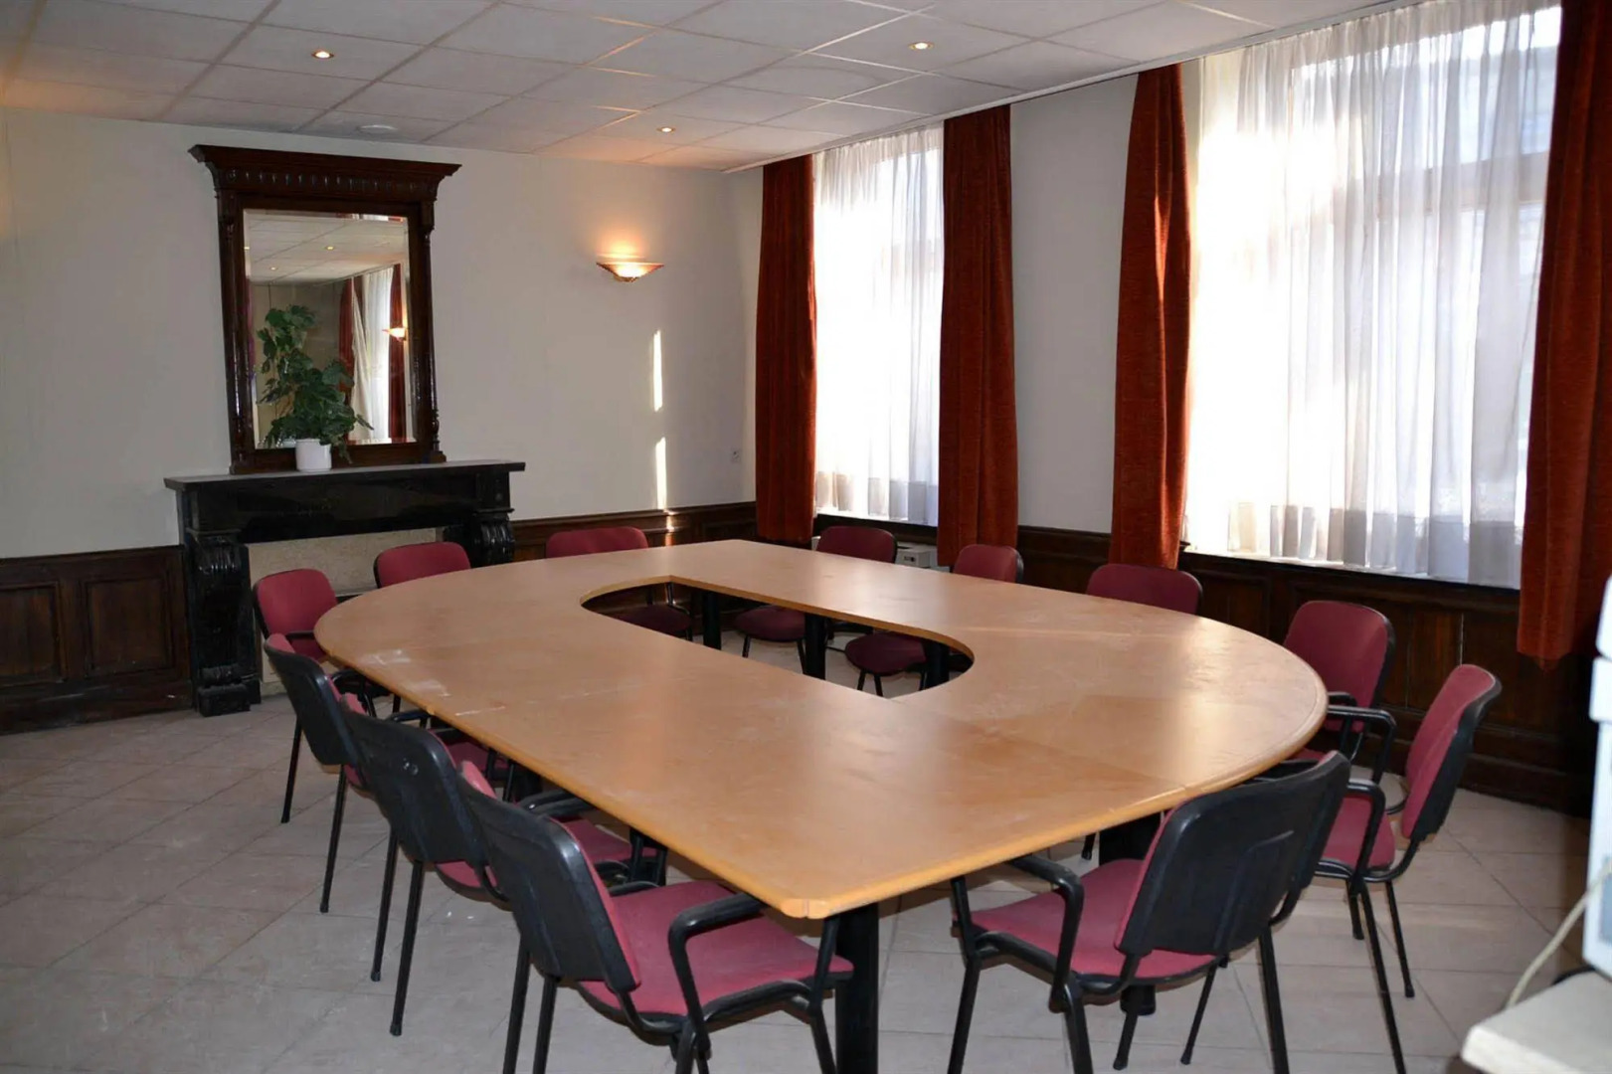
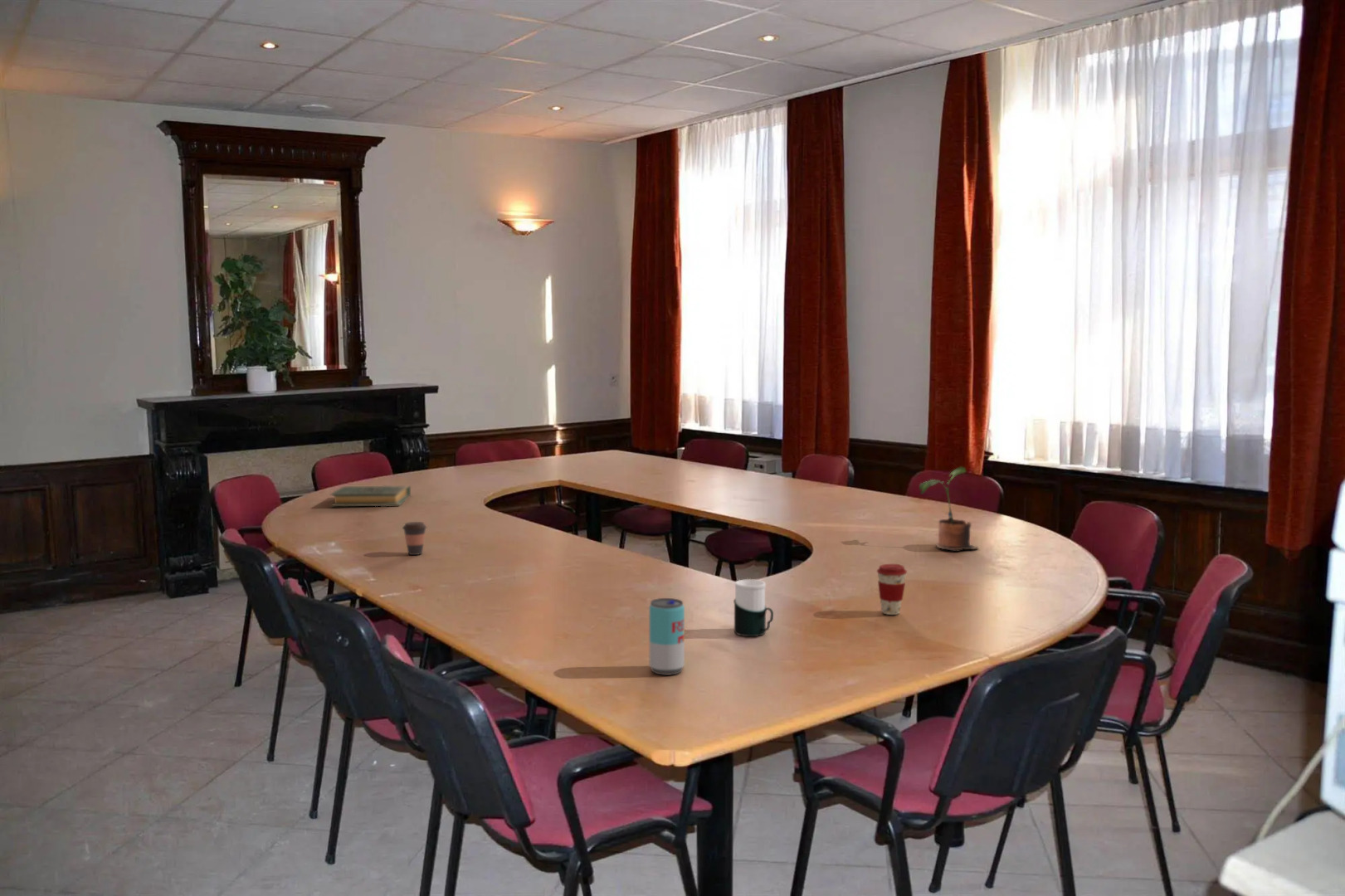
+ coffee cup [876,563,908,616]
+ cup [733,578,774,637]
+ potted plant [919,466,980,551]
+ coffee cup [402,521,428,556]
+ hardback book [329,485,412,507]
+ beverage can [649,597,685,676]
